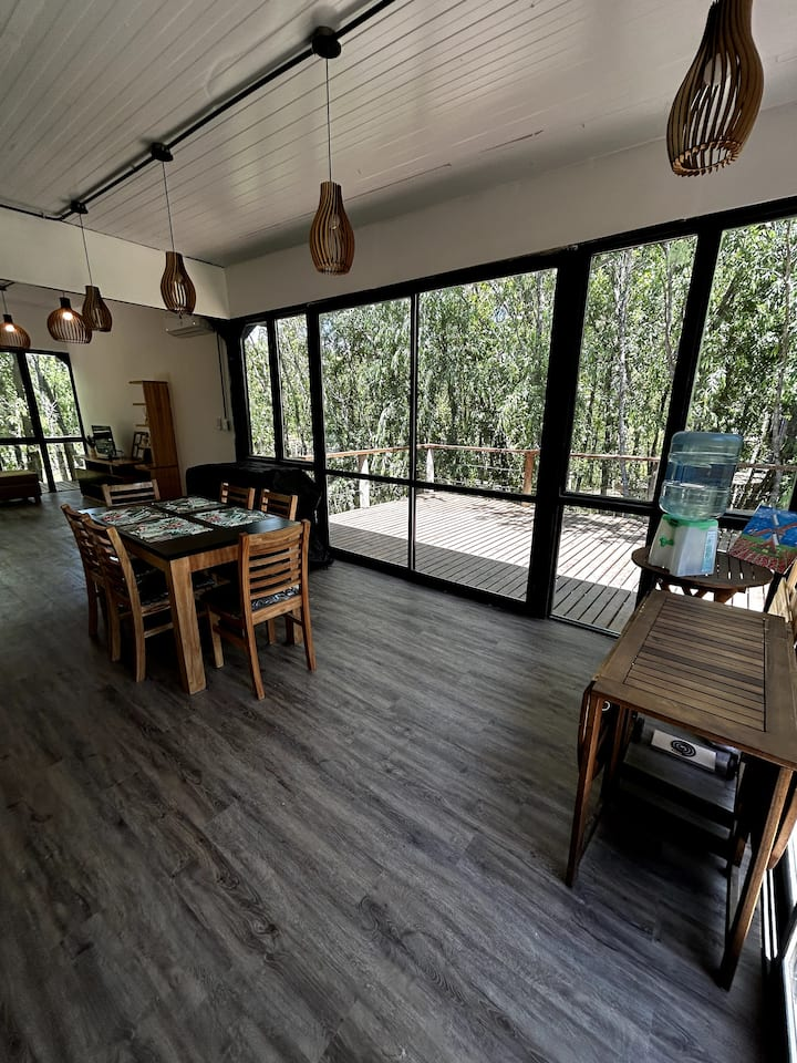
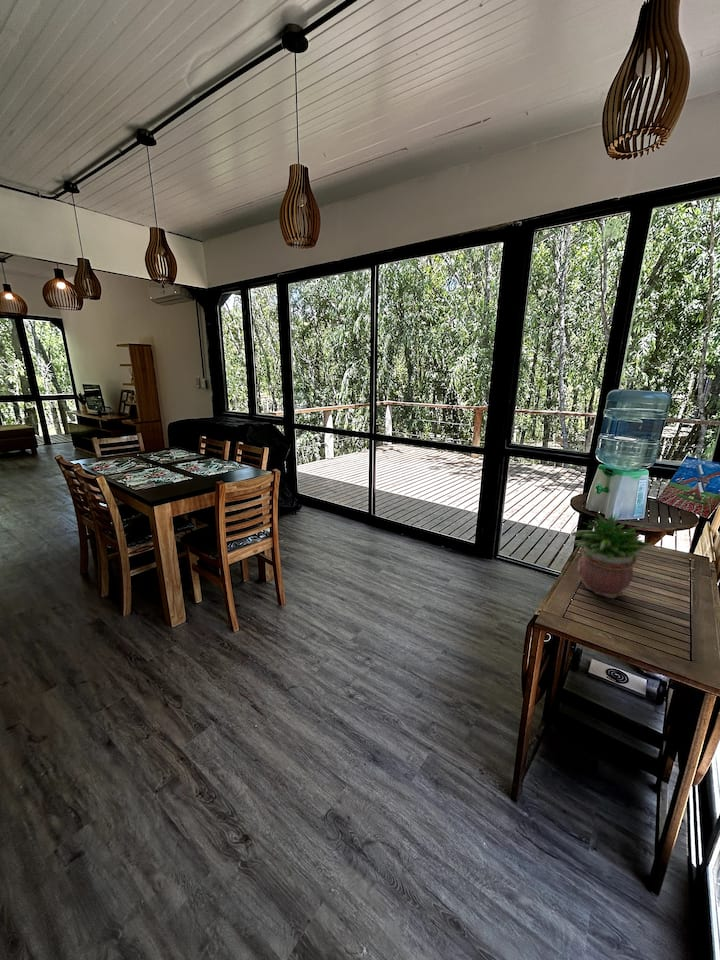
+ potted plant [570,512,654,601]
